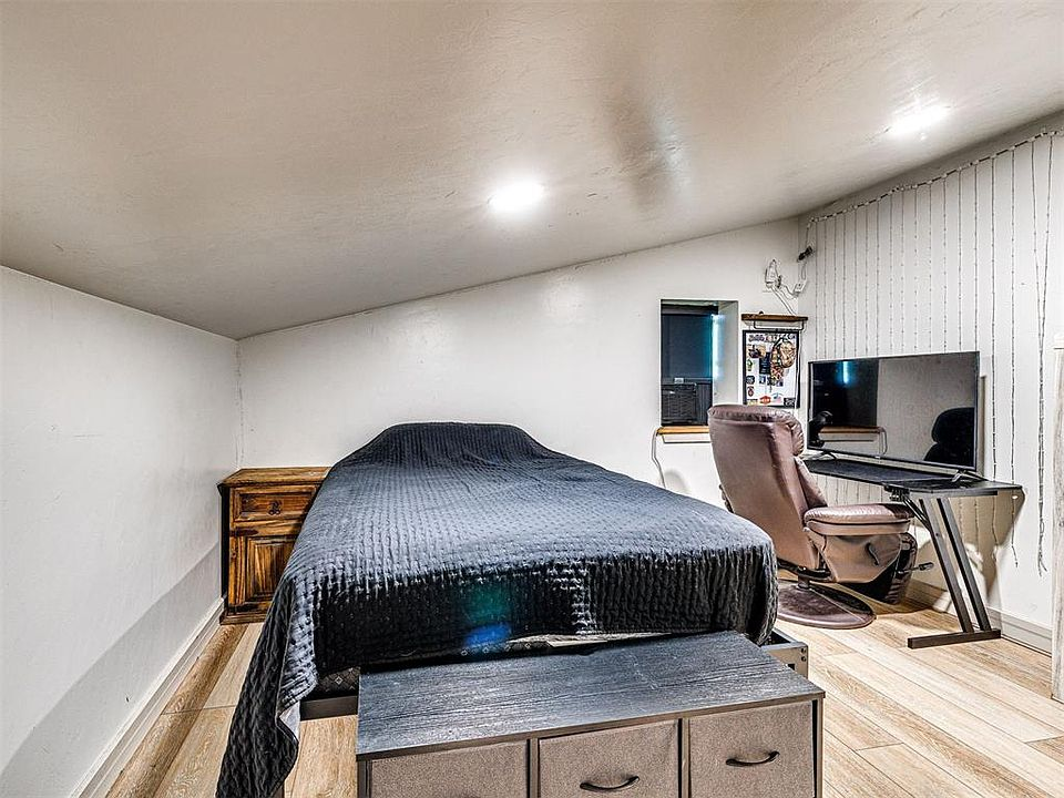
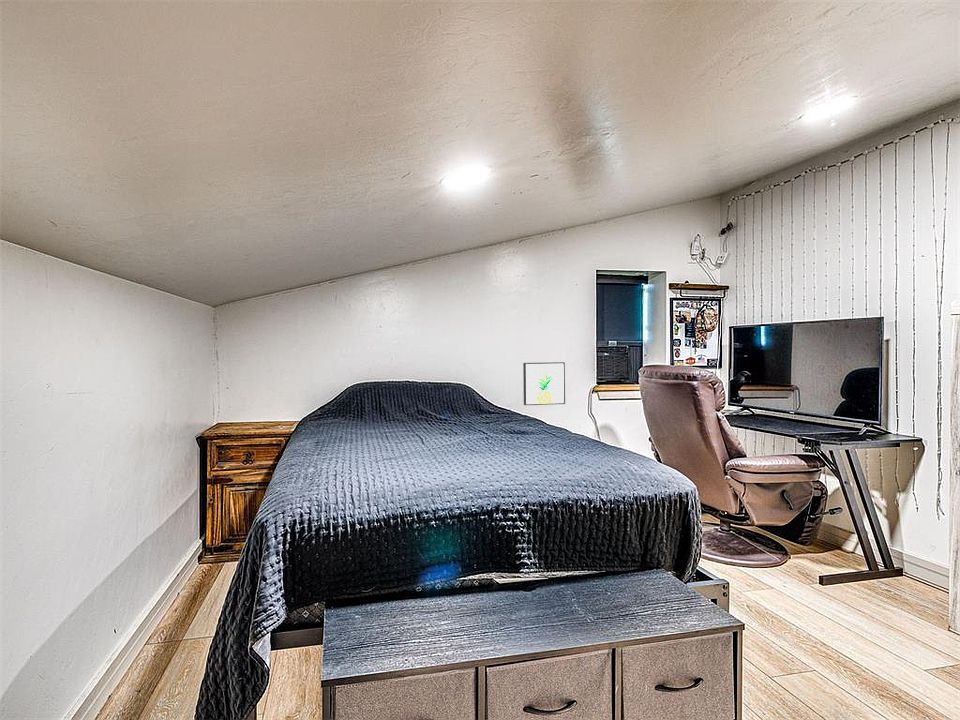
+ wall art [522,361,566,406]
